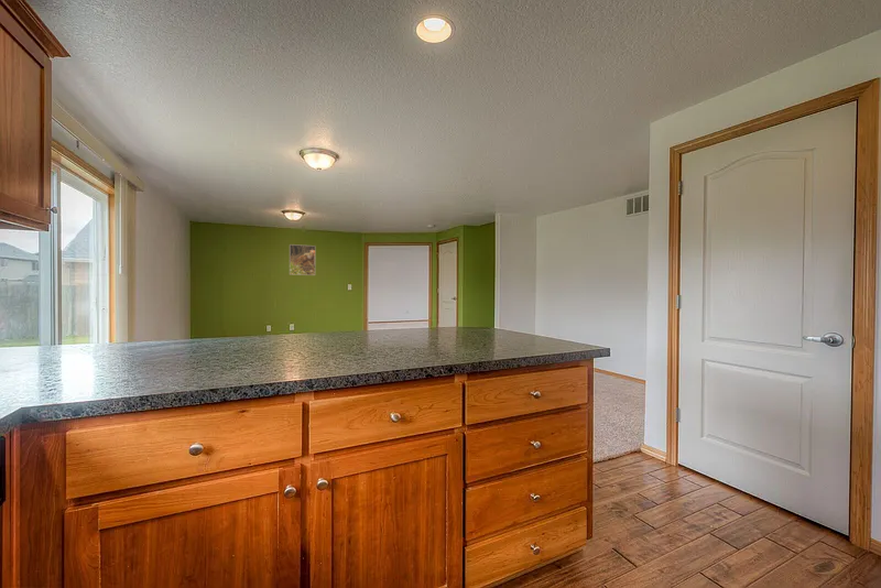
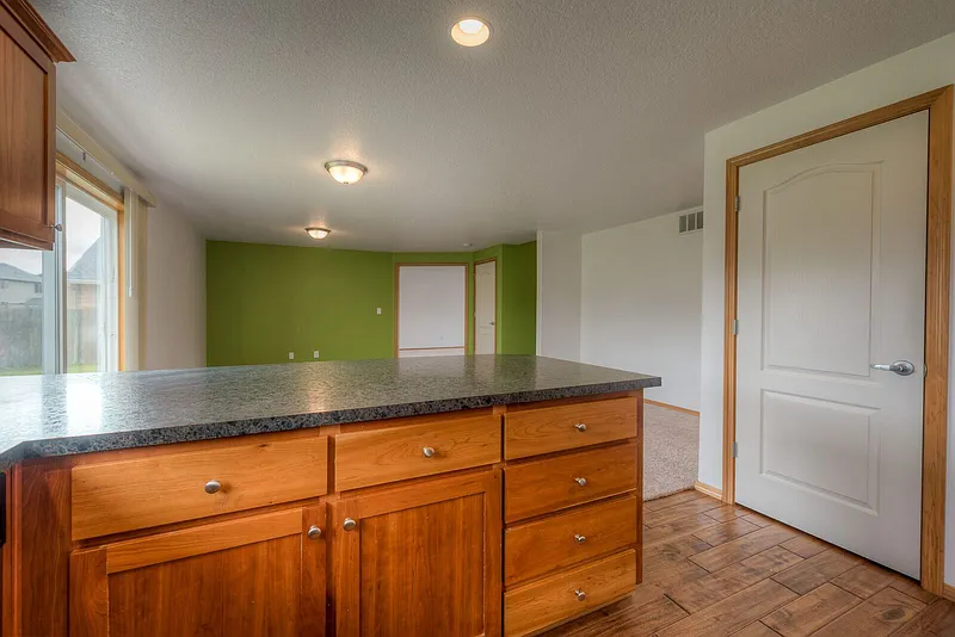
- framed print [289,243,316,276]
